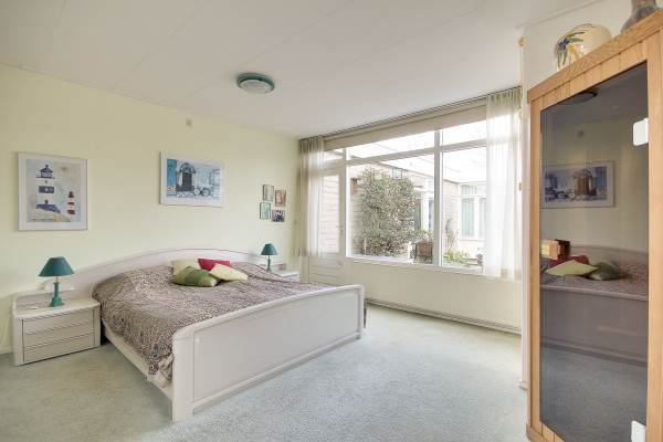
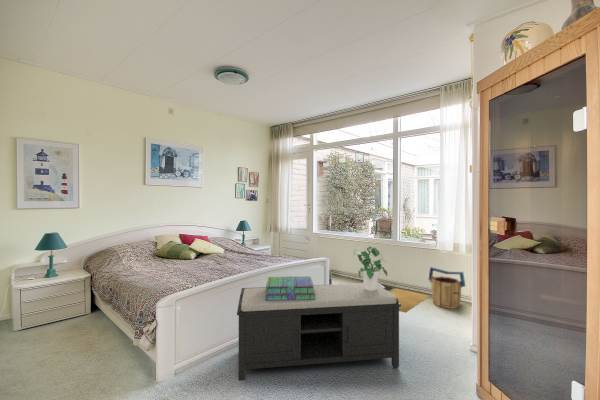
+ potted plant [352,245,388,291]
+ bench [236,282,401,382]
+ bucket [428,266,466,310]
+ door mat [382,285,431,314]
+ stack of books [265,275,316,301]
